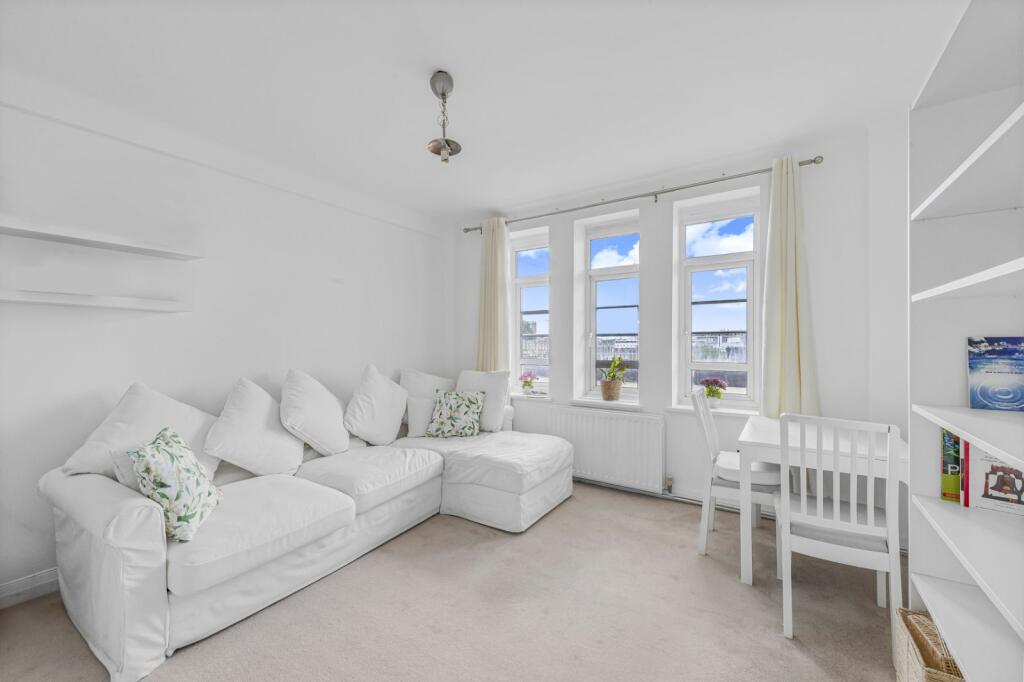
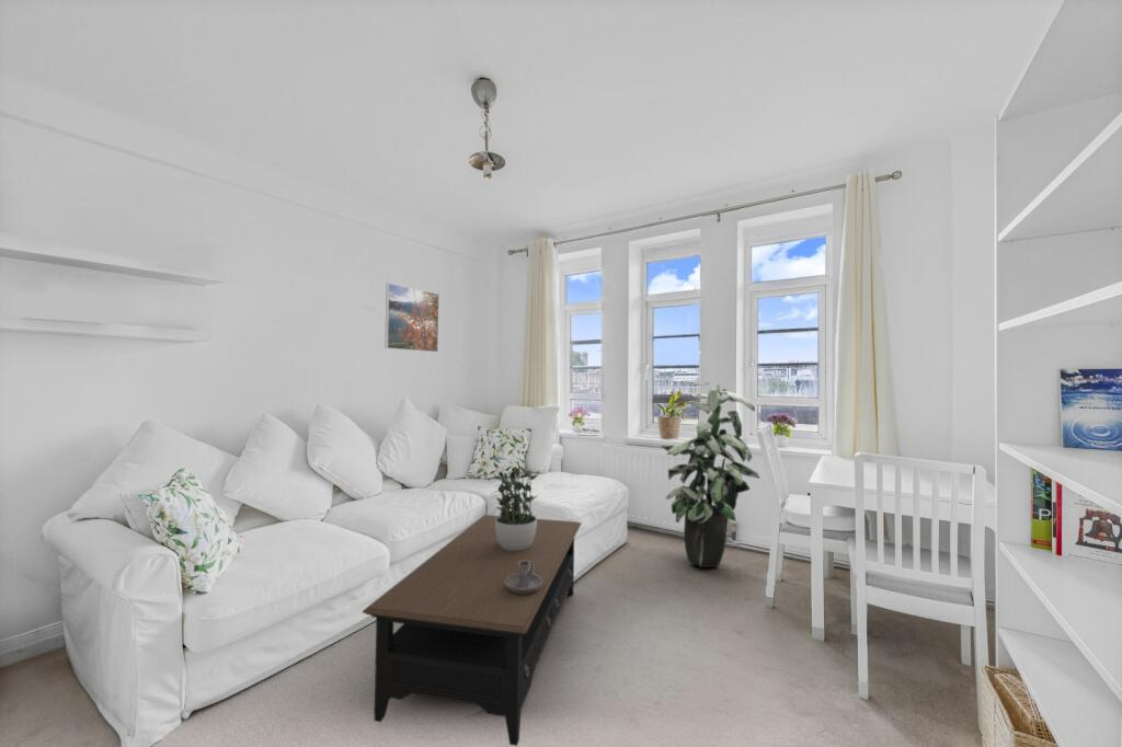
+ candle holder [505,561,542,593]
+ coffee table [362,514,582,747]
+ indoor plant [660,379,762,568]
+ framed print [383,283,440,354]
+ potted plant [491,466,540,551]
